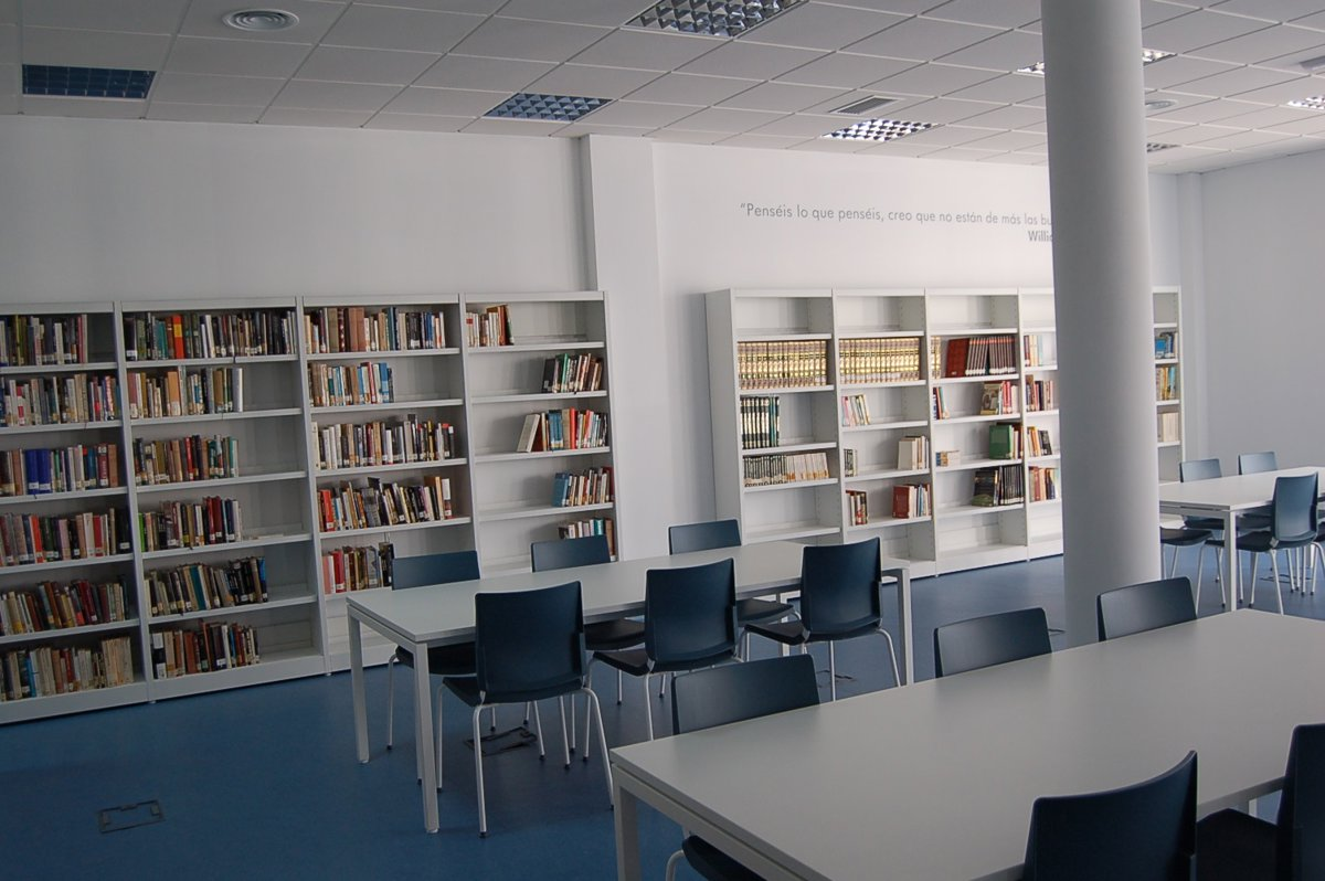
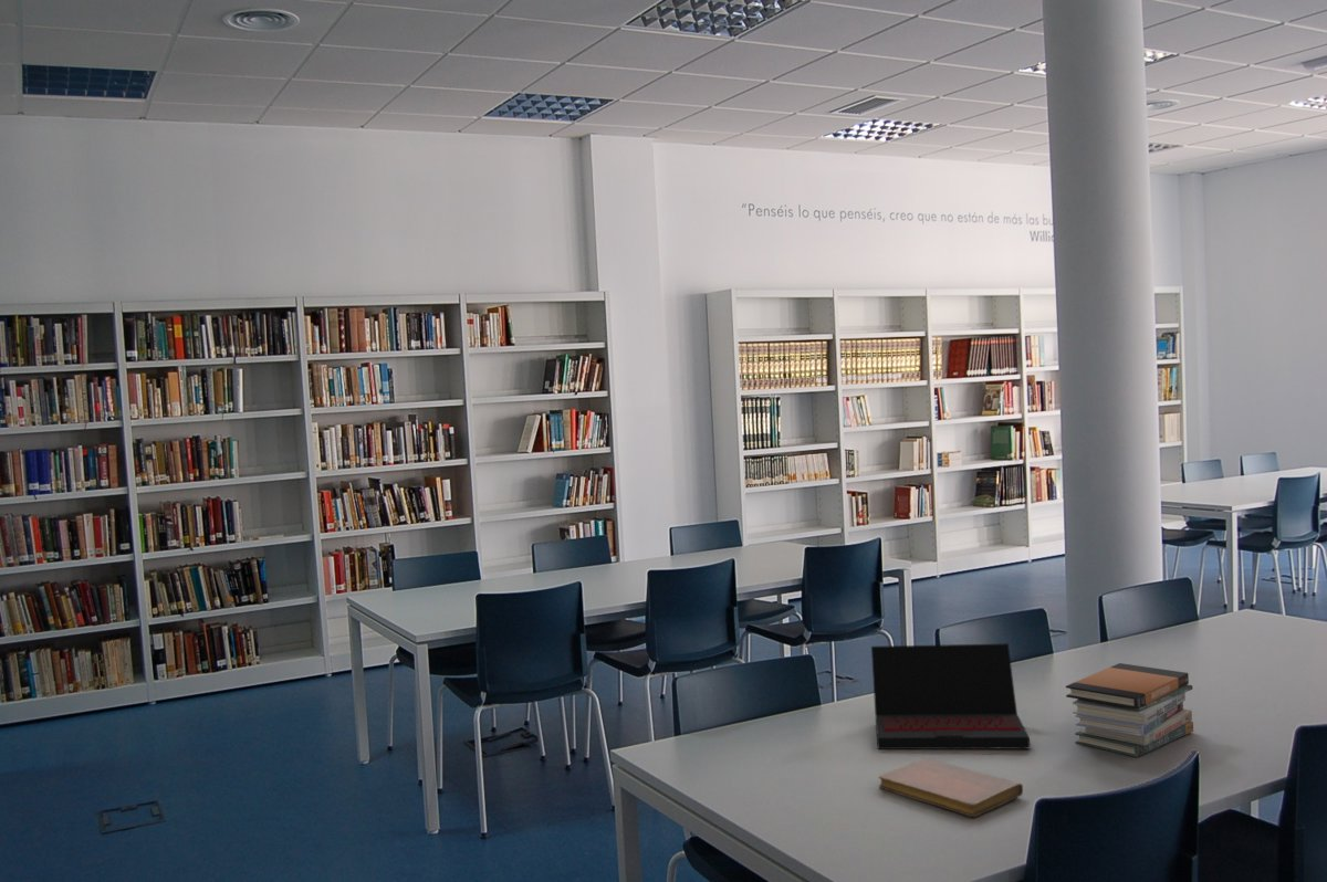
+ book stack [1065,662,1194,758]
+ laptop [870,642,1031,750]
+ notebook [878,757,1024,818]
